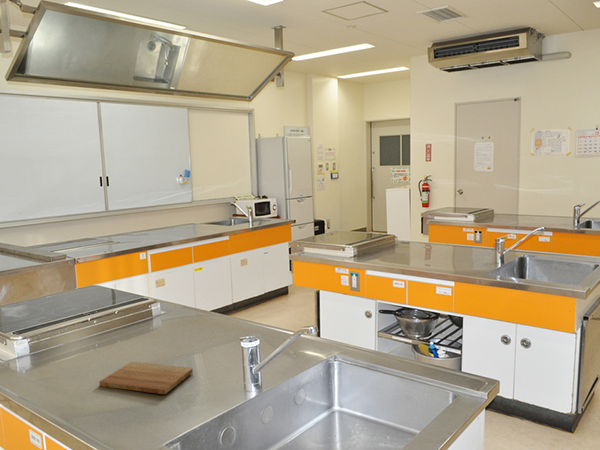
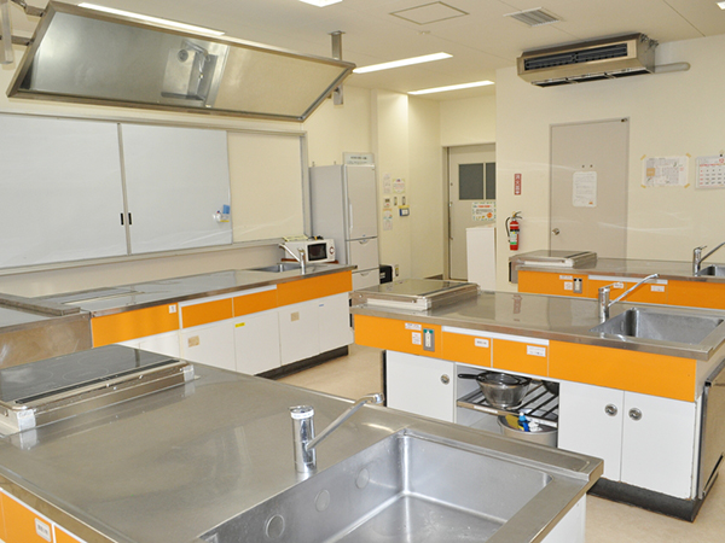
- cutting board [98,361,194,395]
